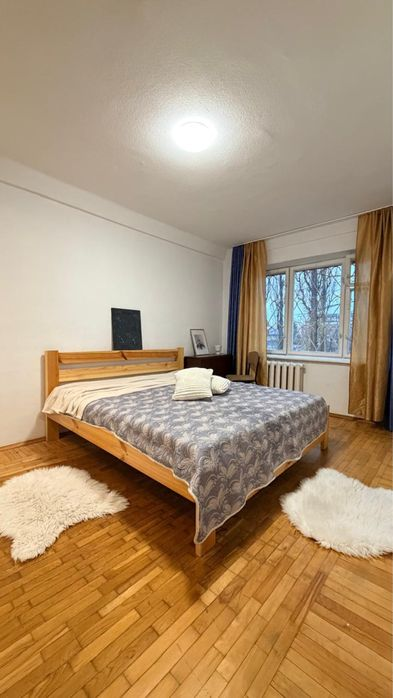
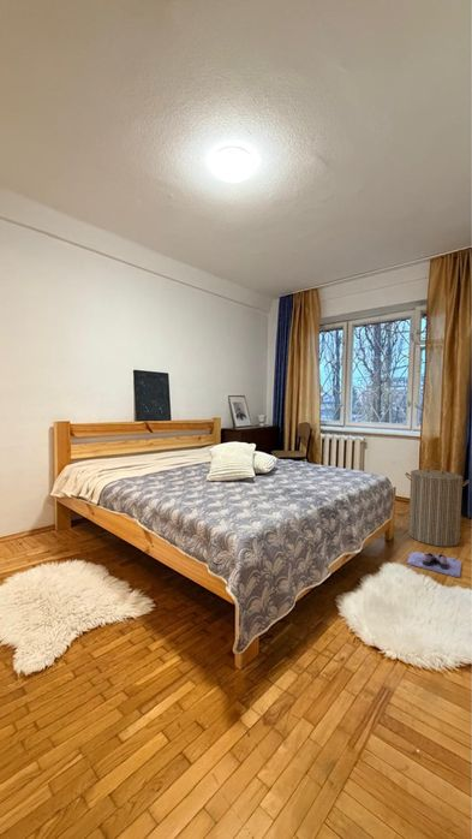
+ shoe [406,551,462,579]
+ laundry hamper [404,463,471,548]
